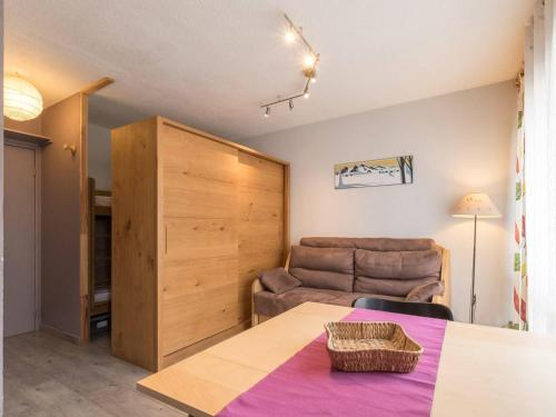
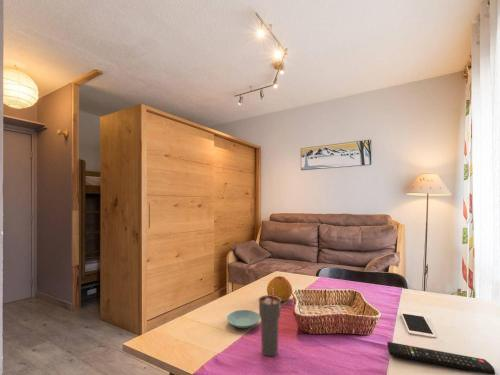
+ cup [258,288,282,357]
+ remote control [386,341,496,375]
+ fruit [266,275,293,303]
+ cell phone [399,310,437,339]
+ saucer [226,309,261,329]
